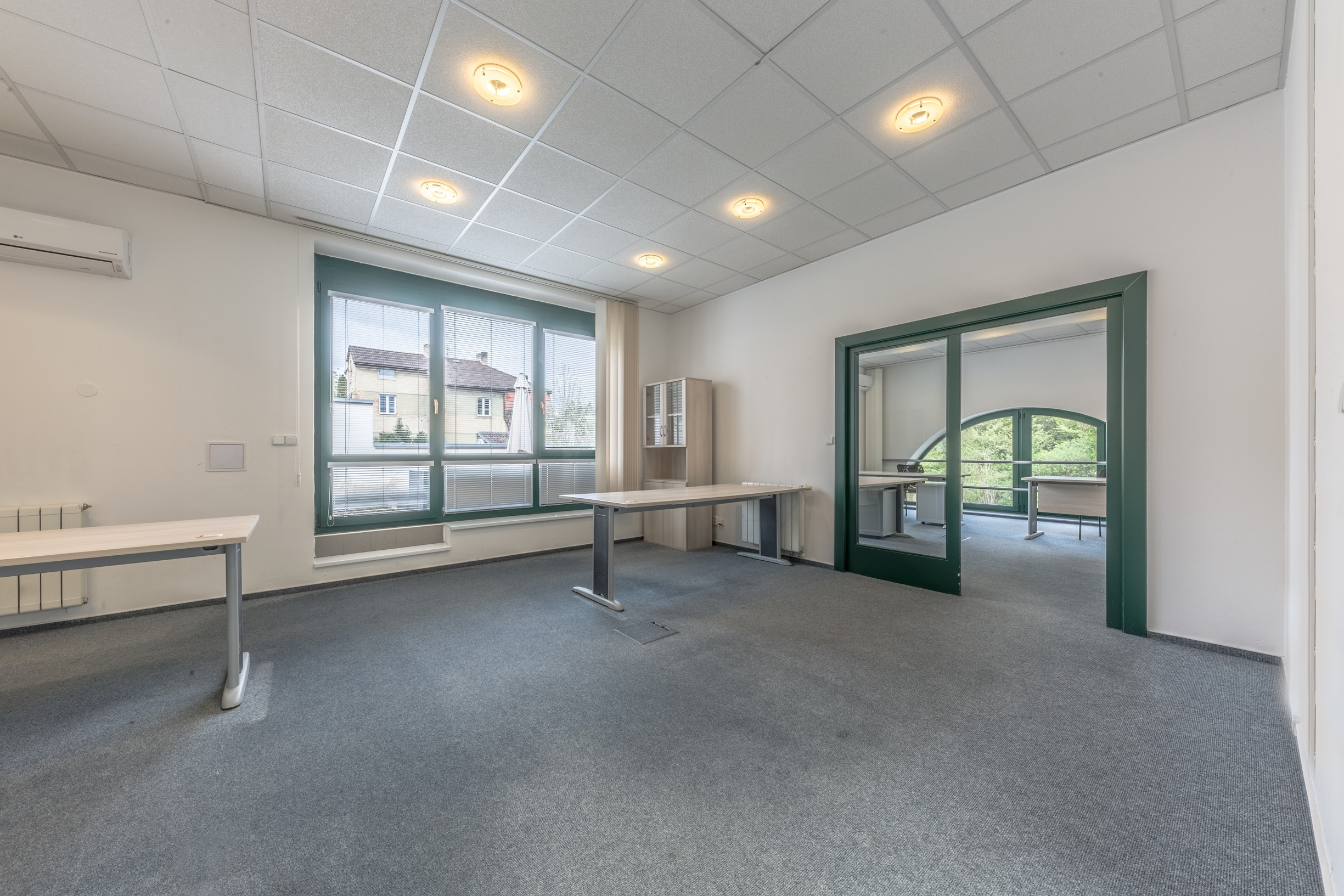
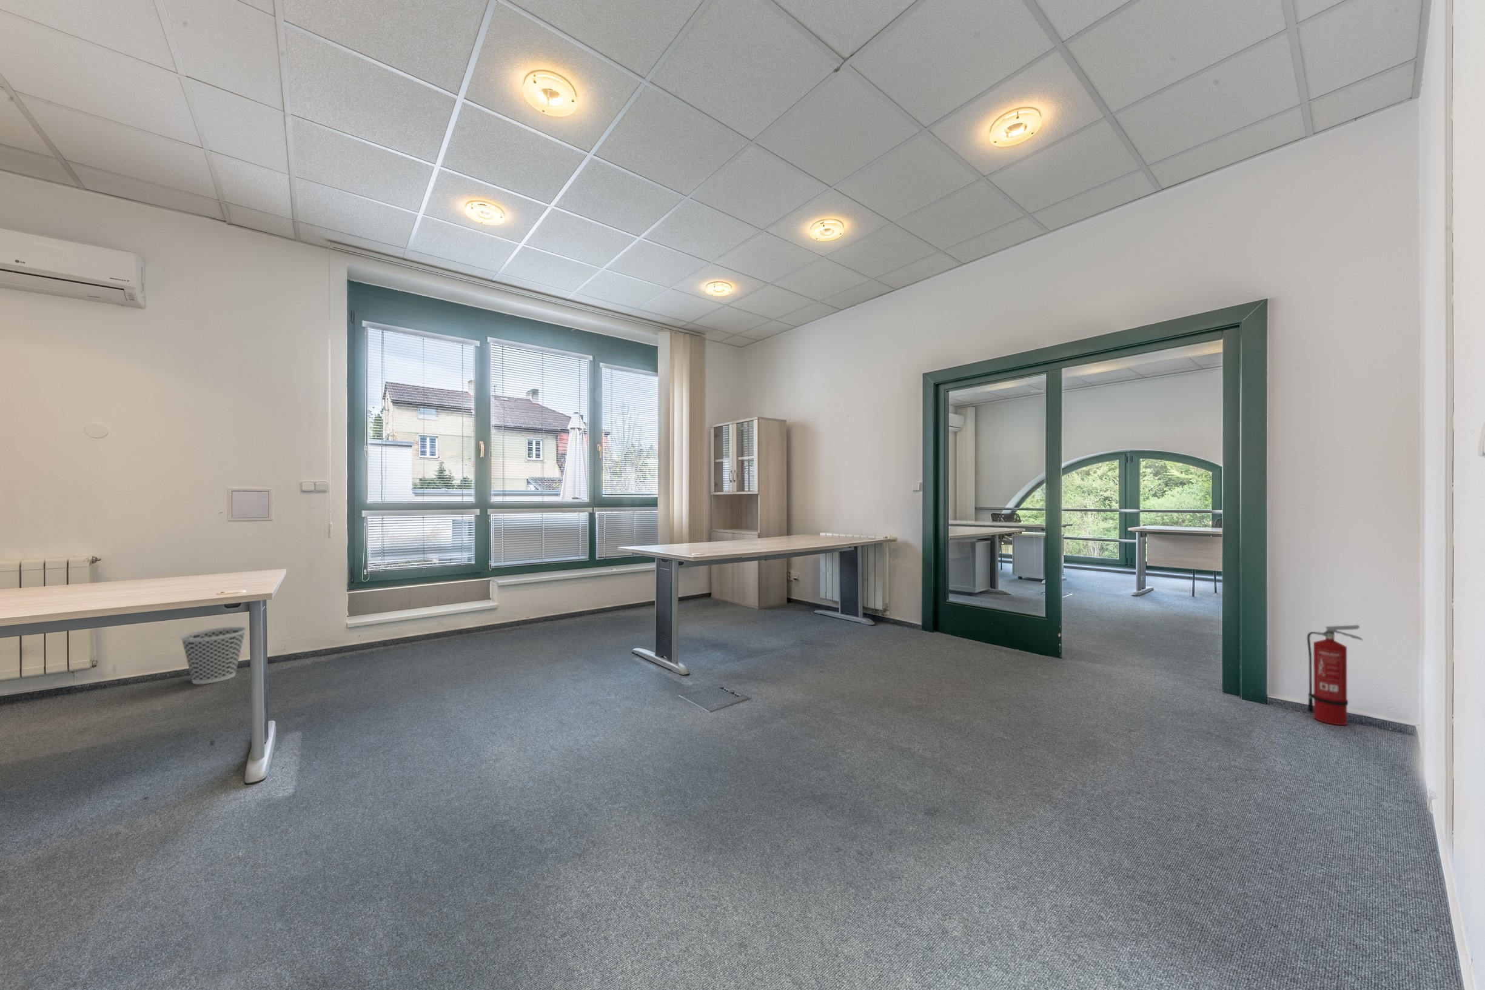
+ wastebasket [179,626,247,685]
+ fire extinguisher [1307,624,1363,726]
